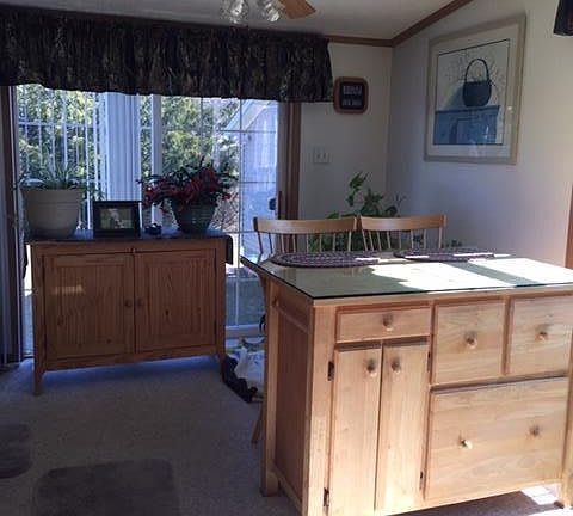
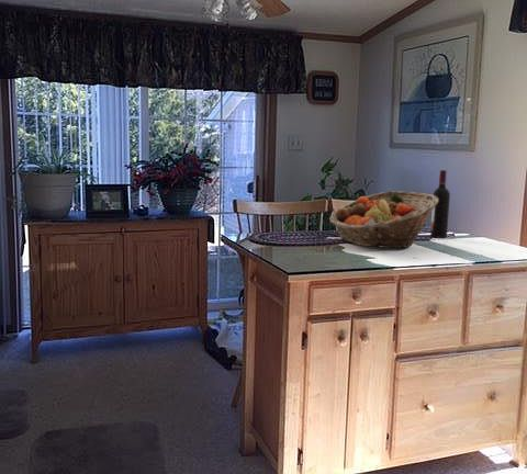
+ wine bottle [429,169,451,239]
+ fruit basket [328,190,438,249]
